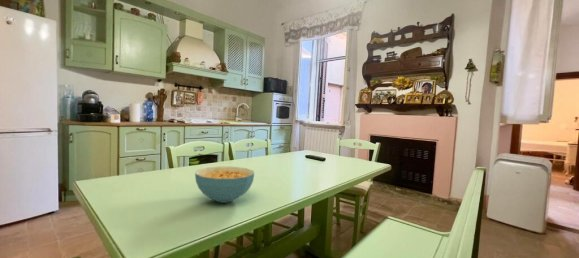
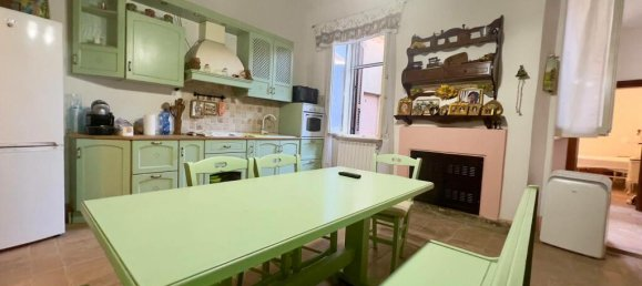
- cereal bowl [194,166,255,204]
